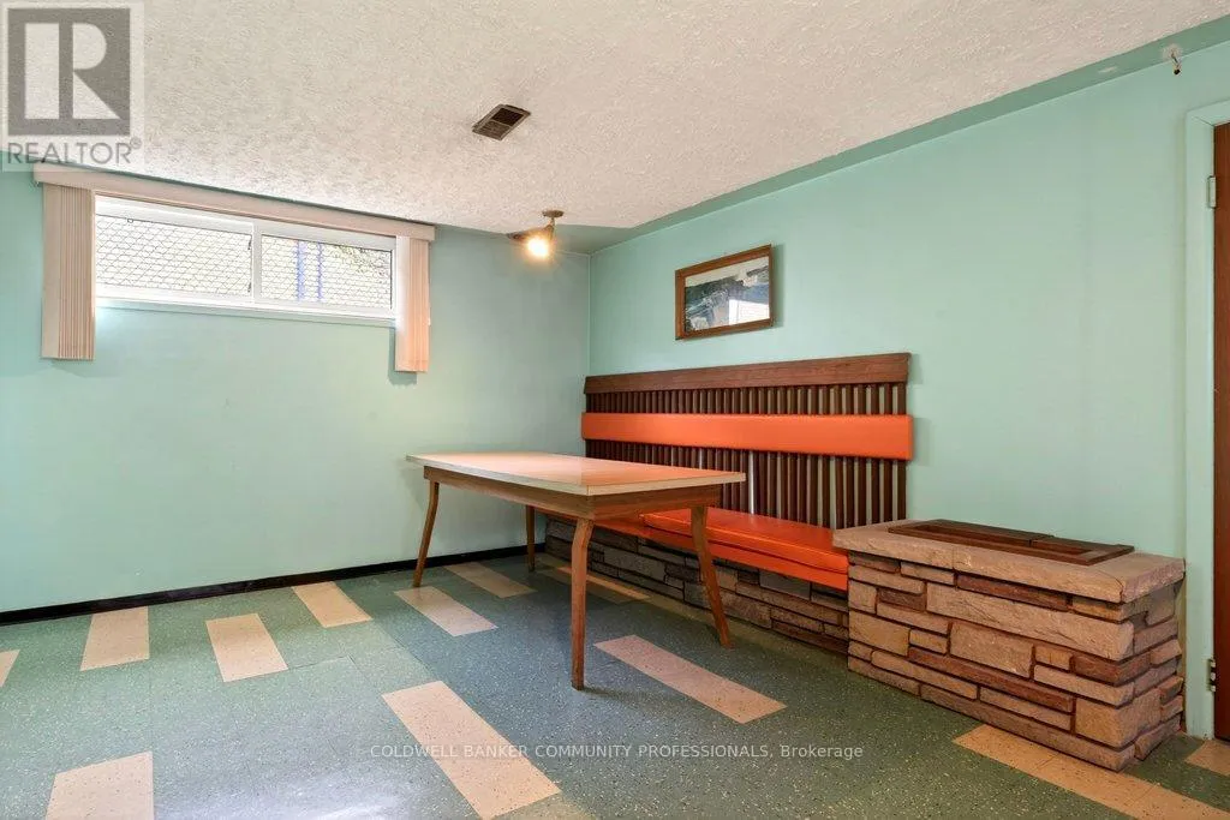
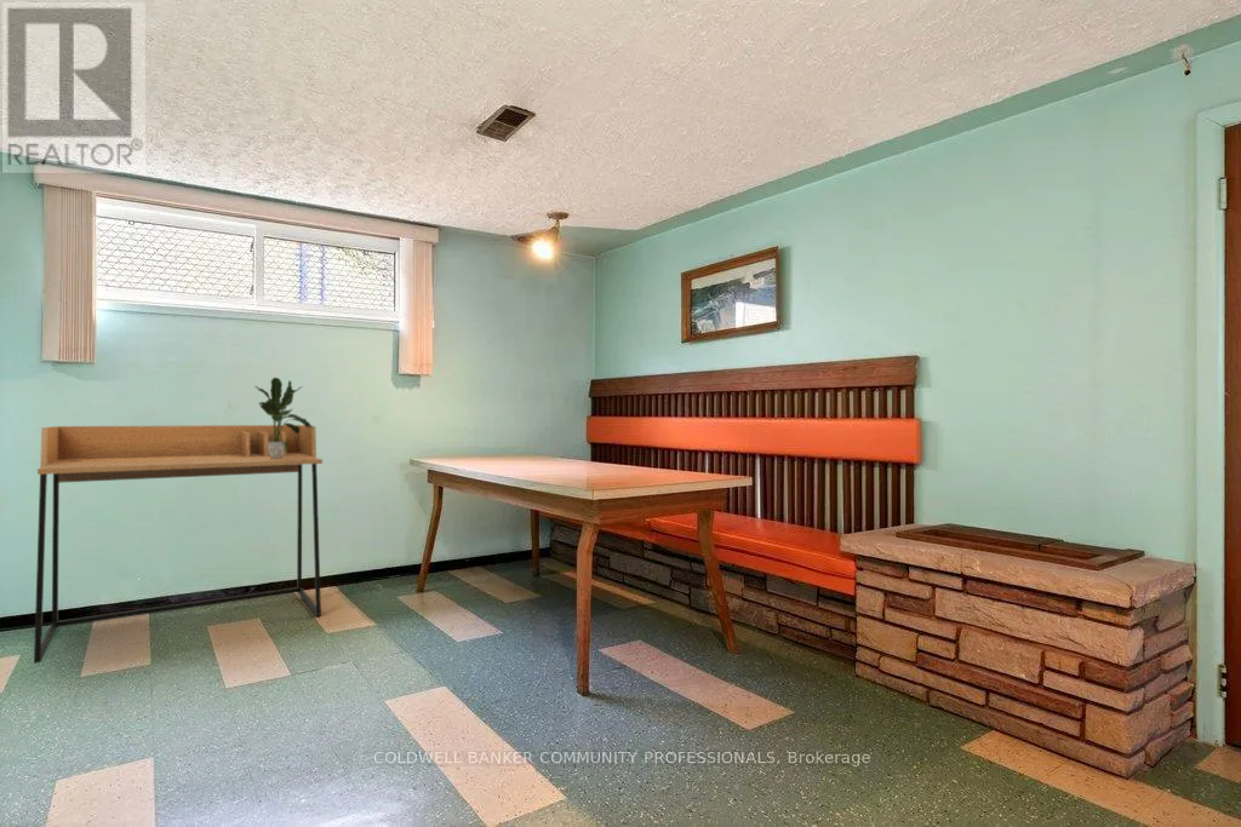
+ potted plant [253,377,313,459]
+ desk [33,424,324,665]
